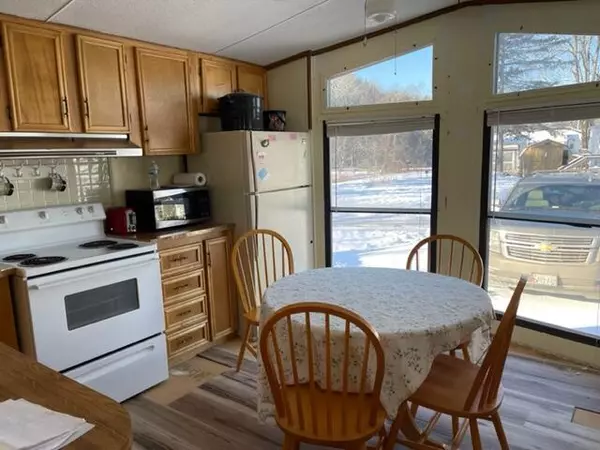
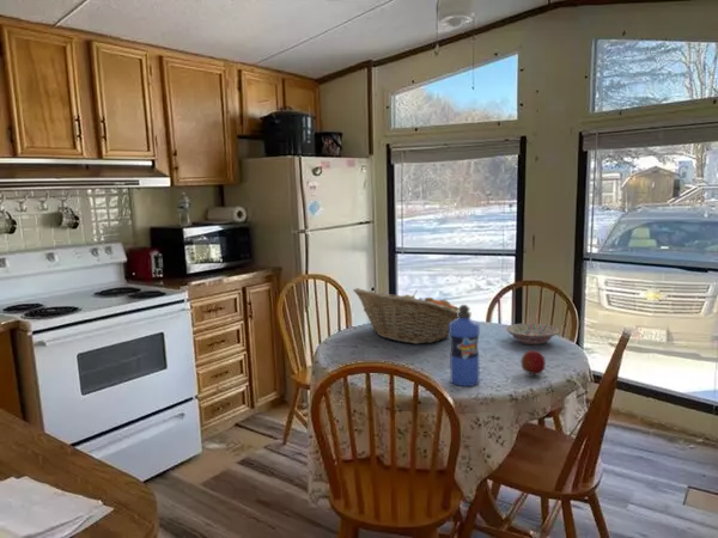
+ apple [519,349,547,375]
+ bowl [505,323,560,346]
+ fruit basket [352,287,458,346]
+ water bottle [449,304,481,387]
